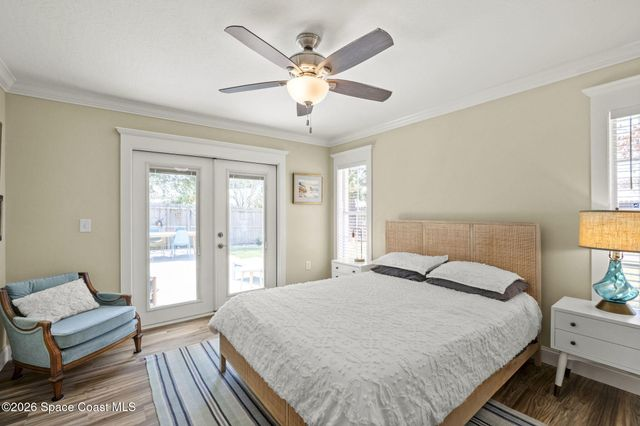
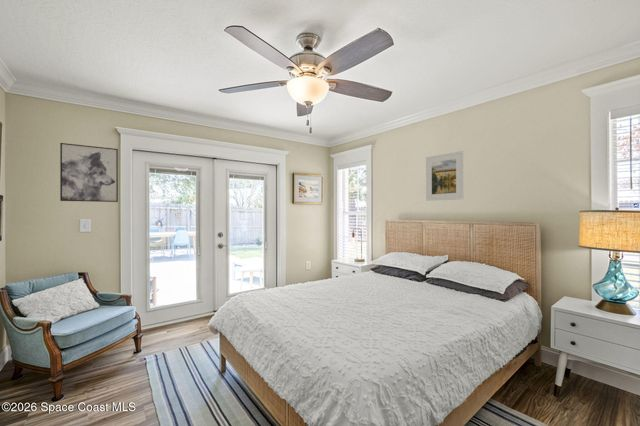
+ wall art [59,142,119,203]
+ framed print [425,150,464,202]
